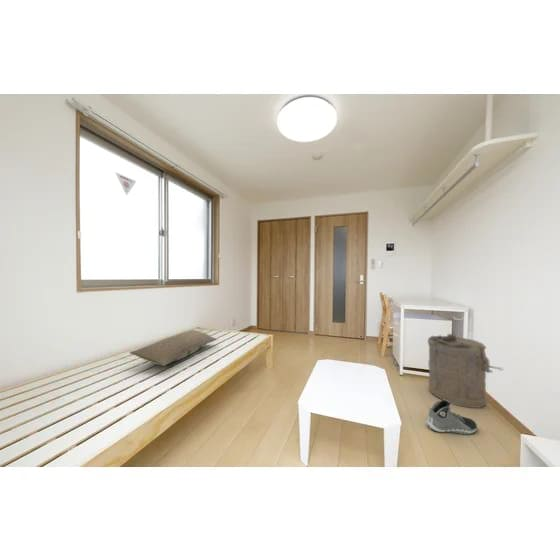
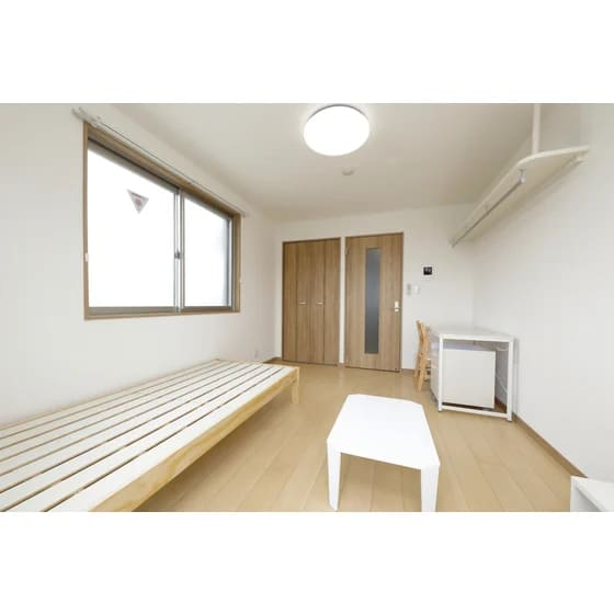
- sneaker [425,400,478,435]
- laundry hamper [427,333,504,409]
- pillow [128,329,218,368]
